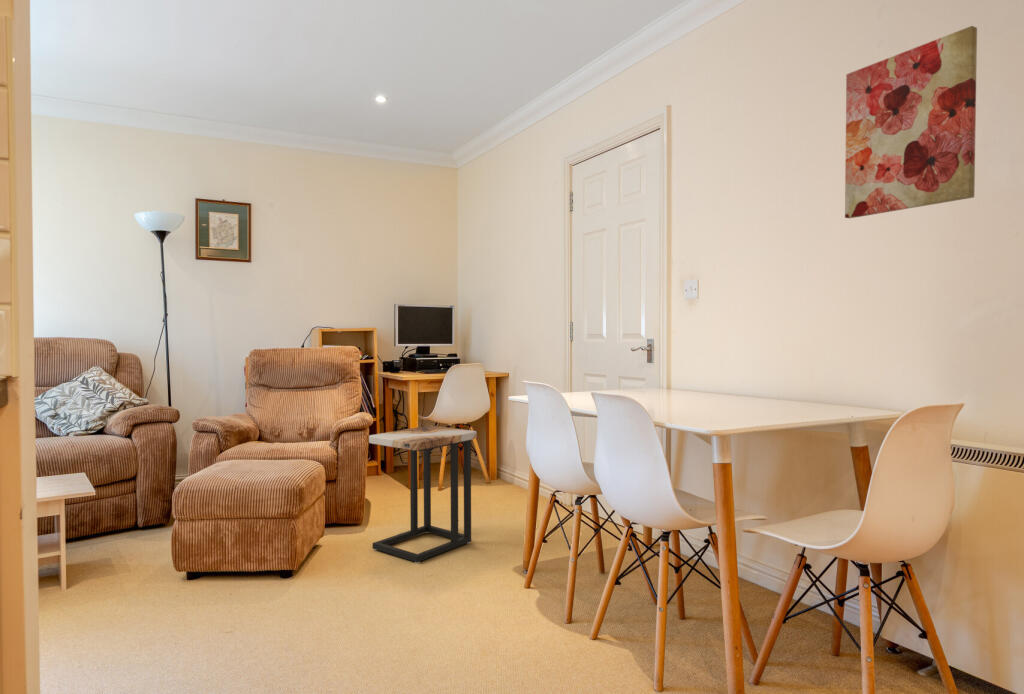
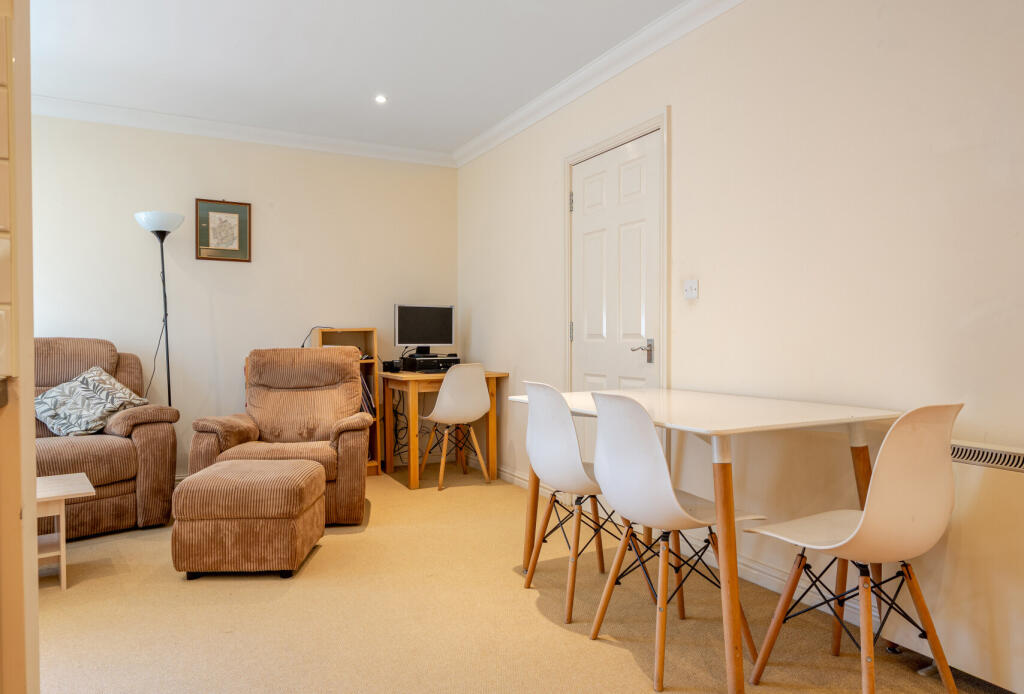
- side table [368,425,478,564]
- wall art [844,25,978,219]
